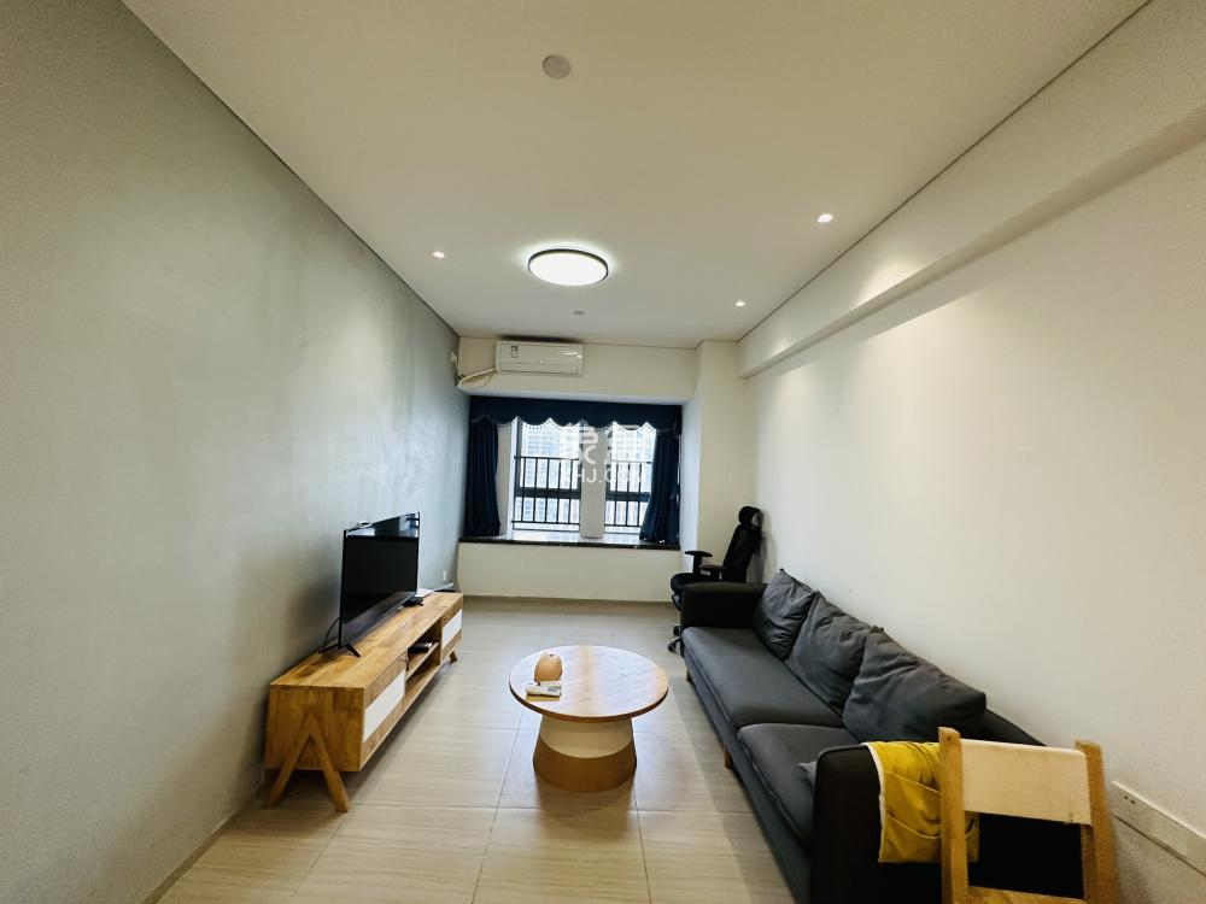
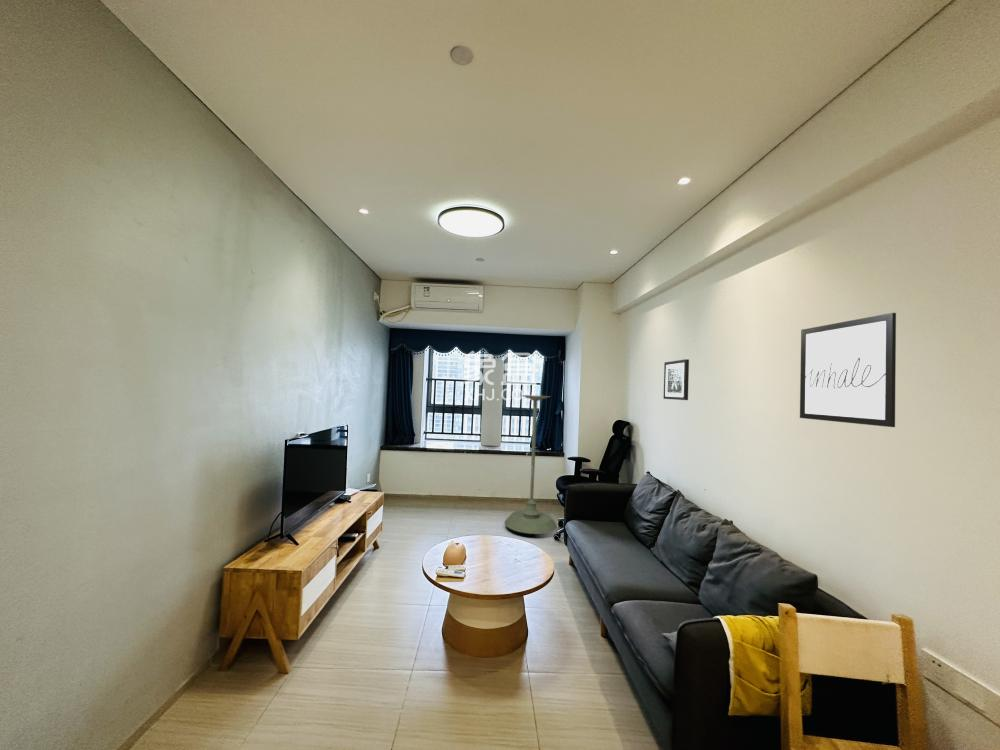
+ wall art [663,358,690,401]
+ plant stand [504,394,558,535]
+ wall art [799,312,897,428]
